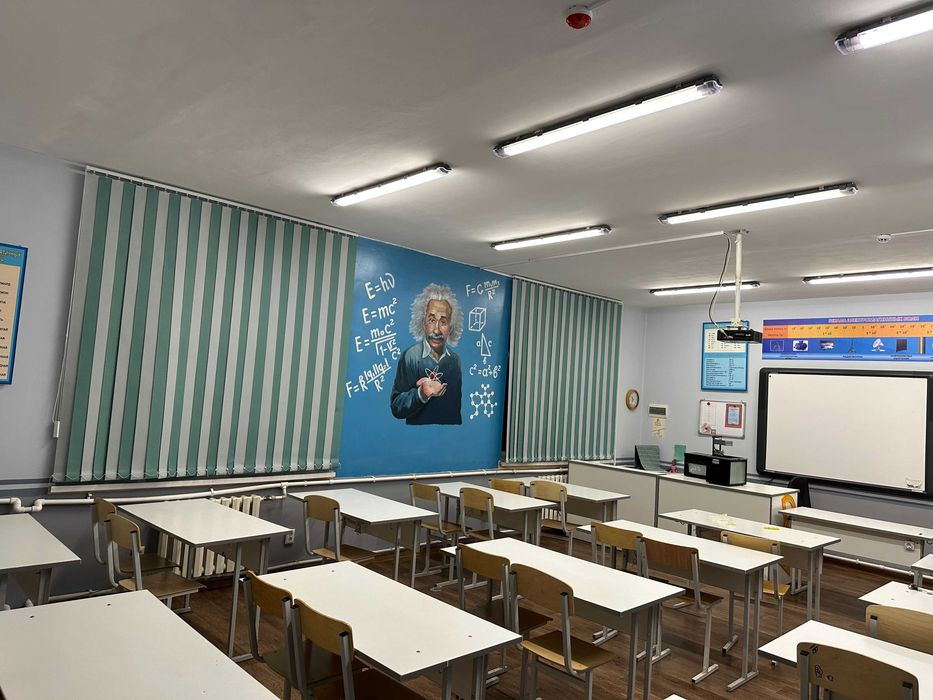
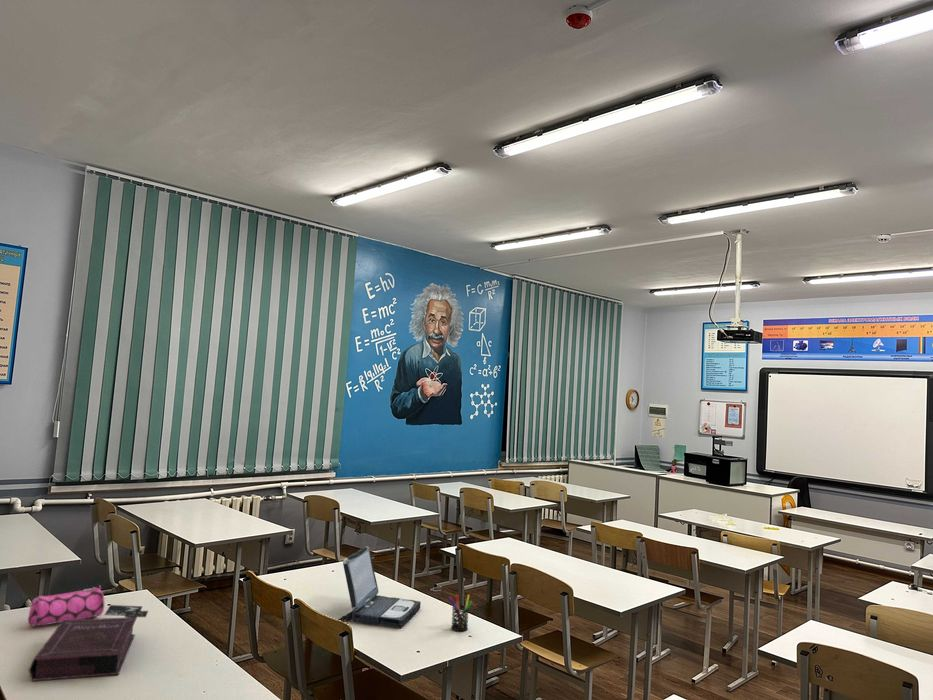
+ laptop [336,546,422,629]
+ pen holder [448,594,473,632]
+ pencil case [27,584,105,628]
+ book [28,604,149,682]
